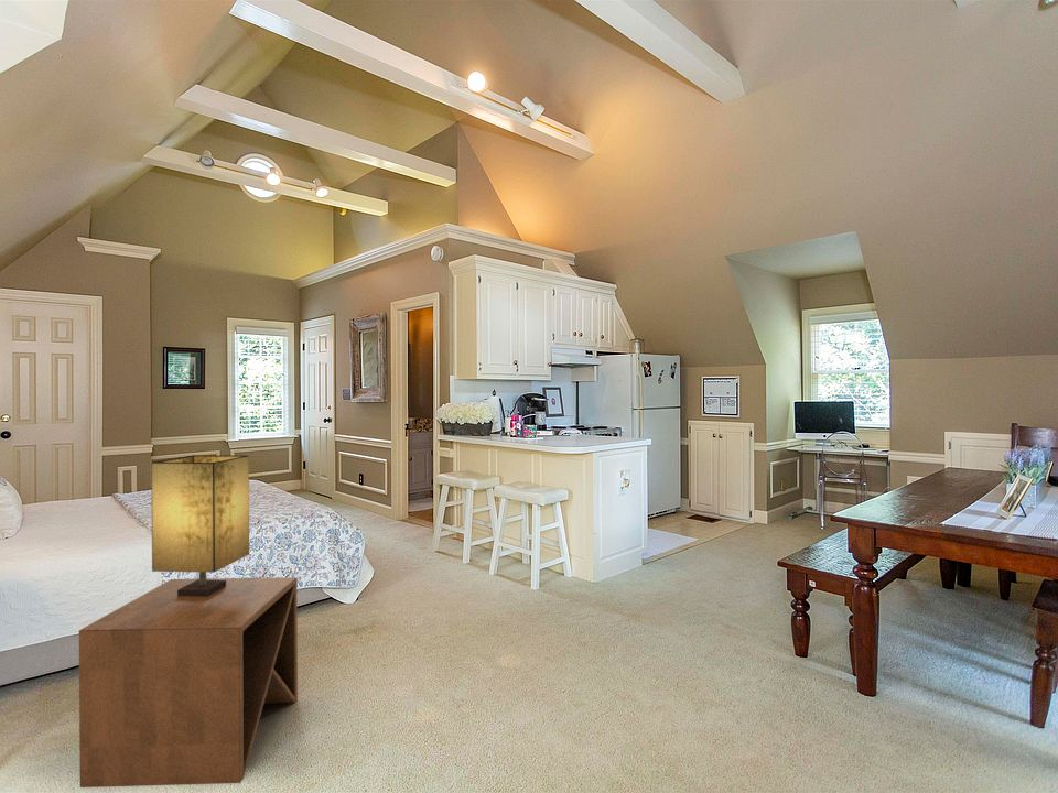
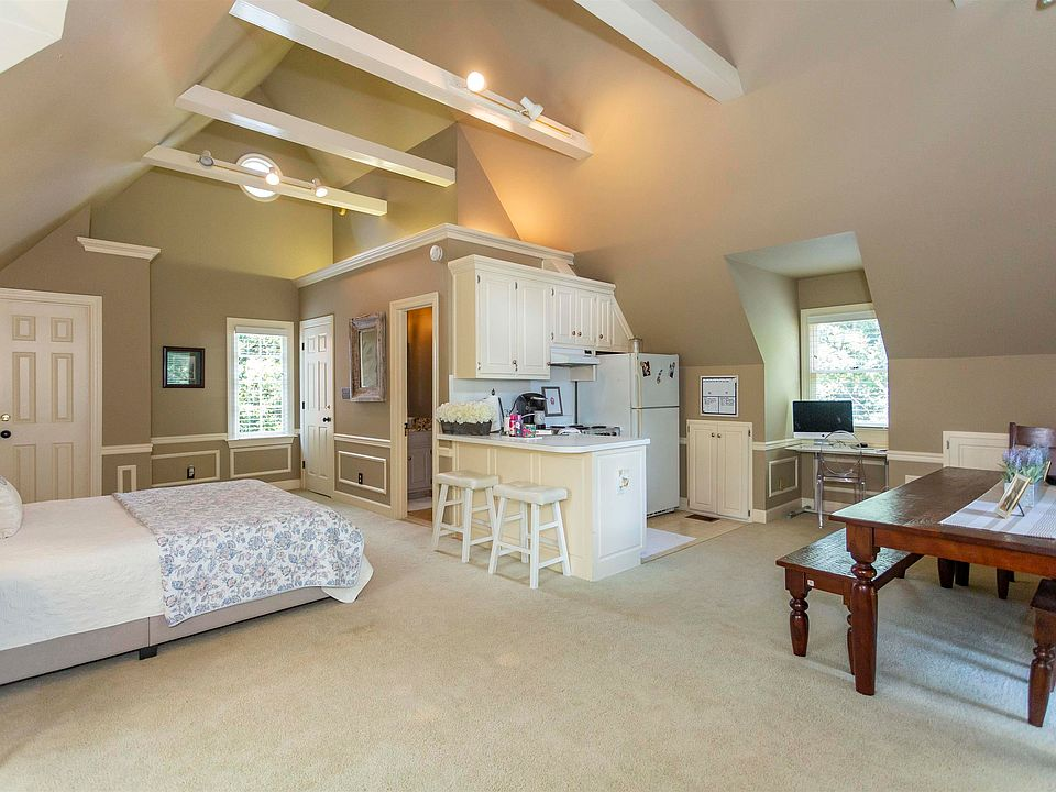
- table lamp [150,454,250,597]
- side table [78,576,299,789]
